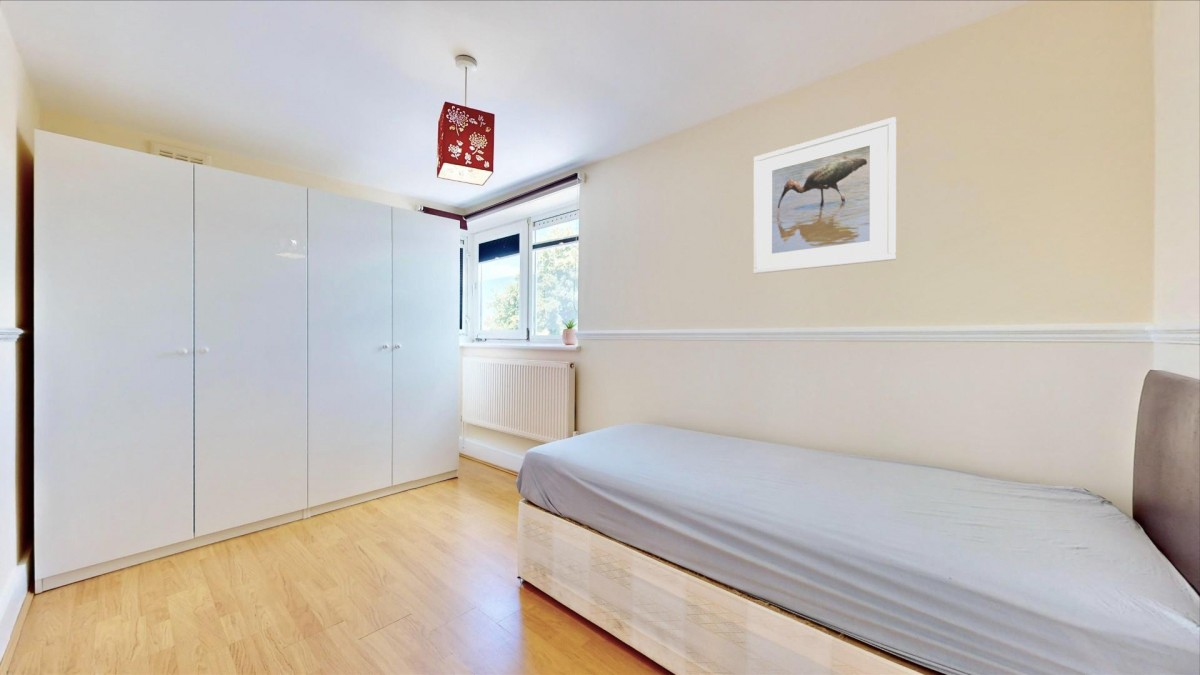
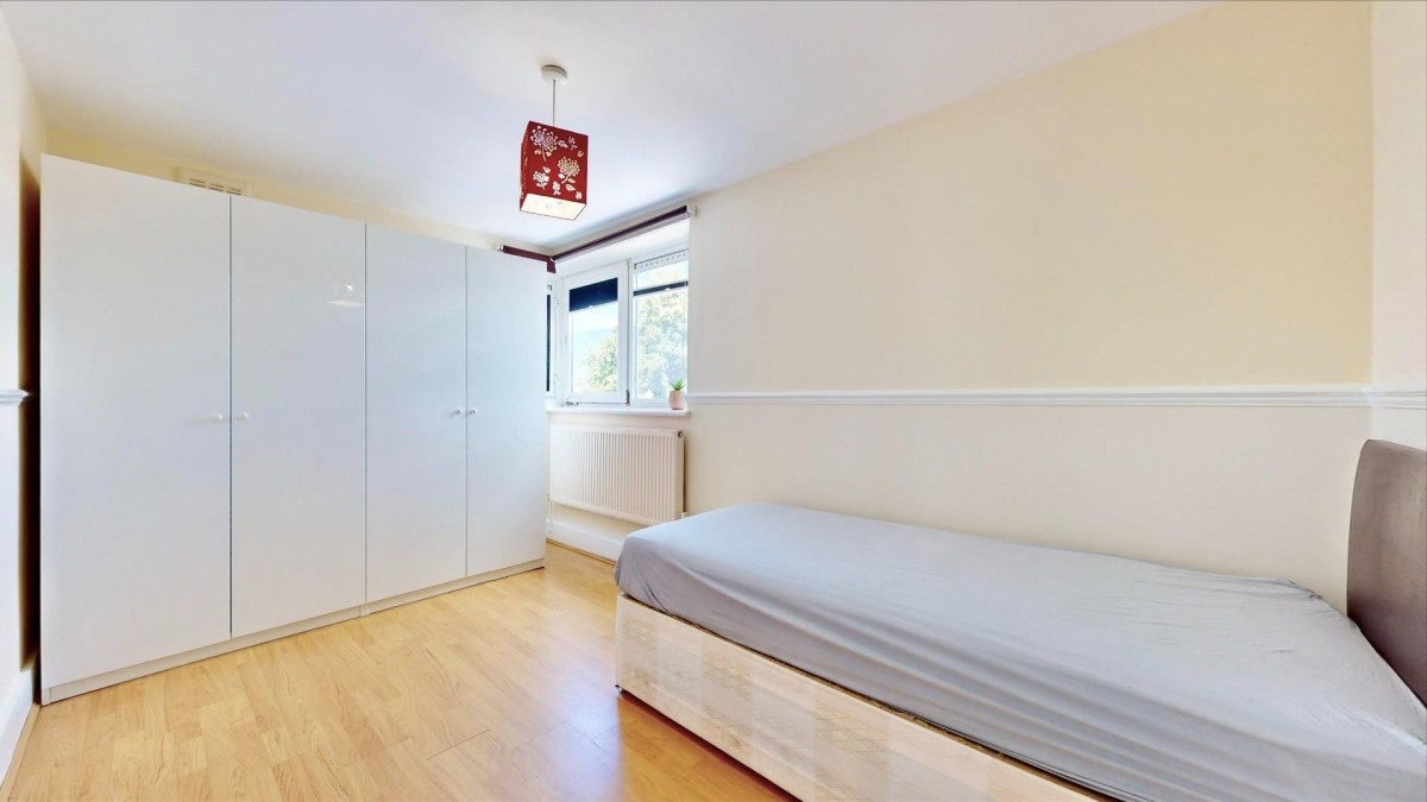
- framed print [753,116,897,275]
